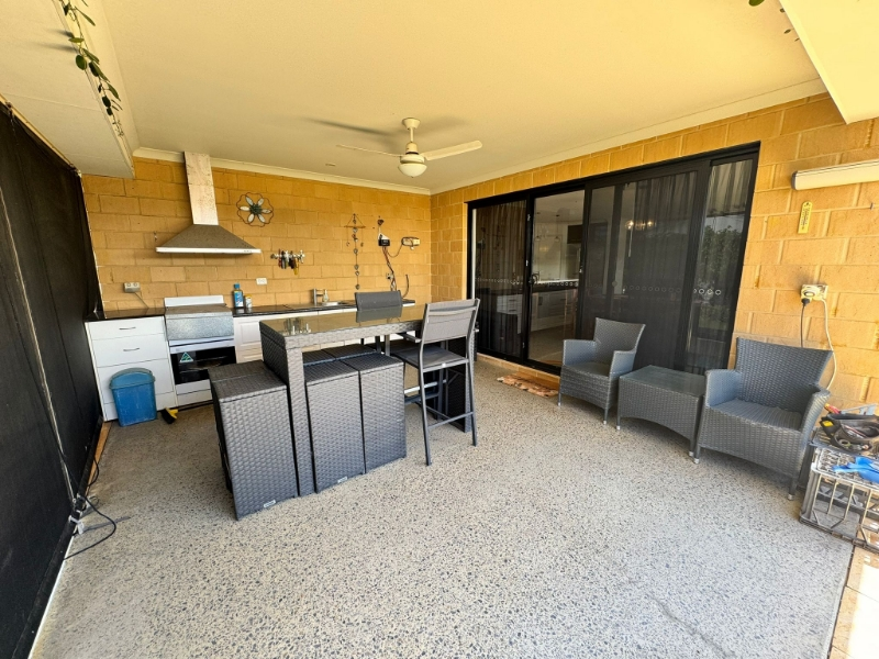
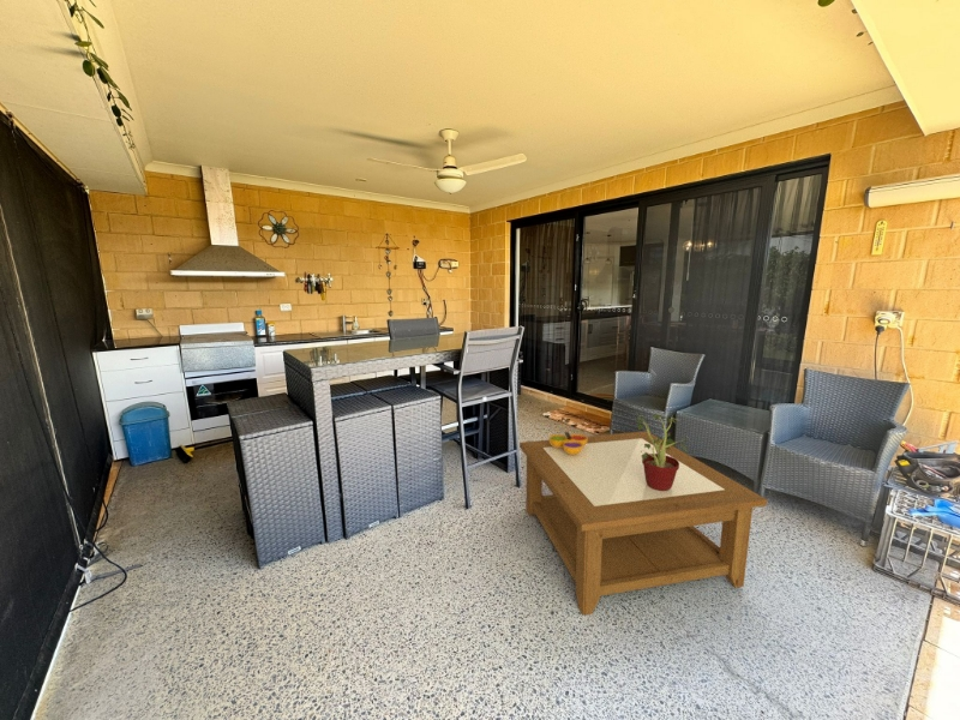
+ coffee table [518,430,768,617]
+ decorative bowl [548,431,588,455]
+ potted plant [636,413,689,491]
